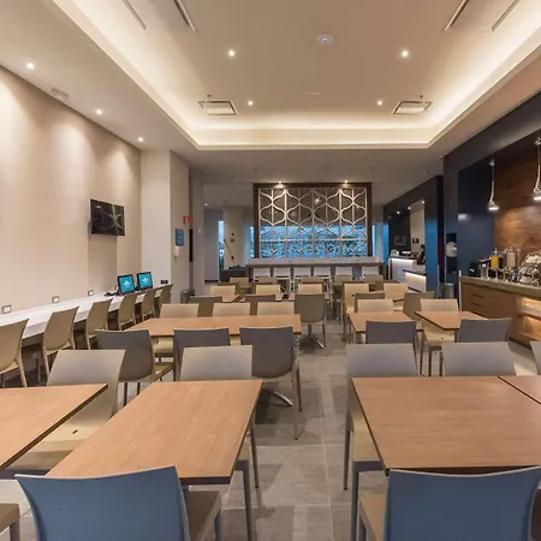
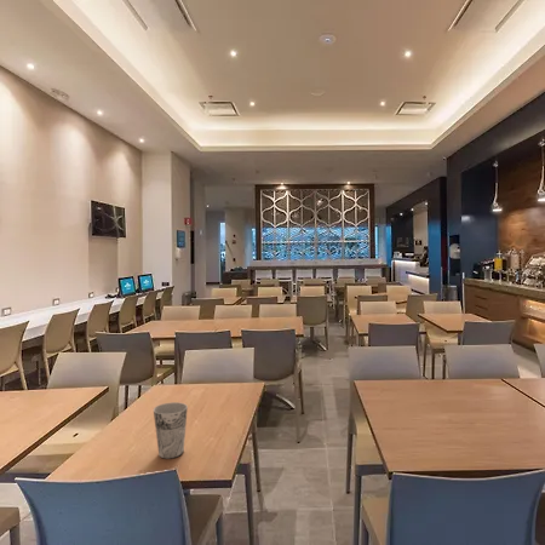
+ cup [153,401,189,459]
